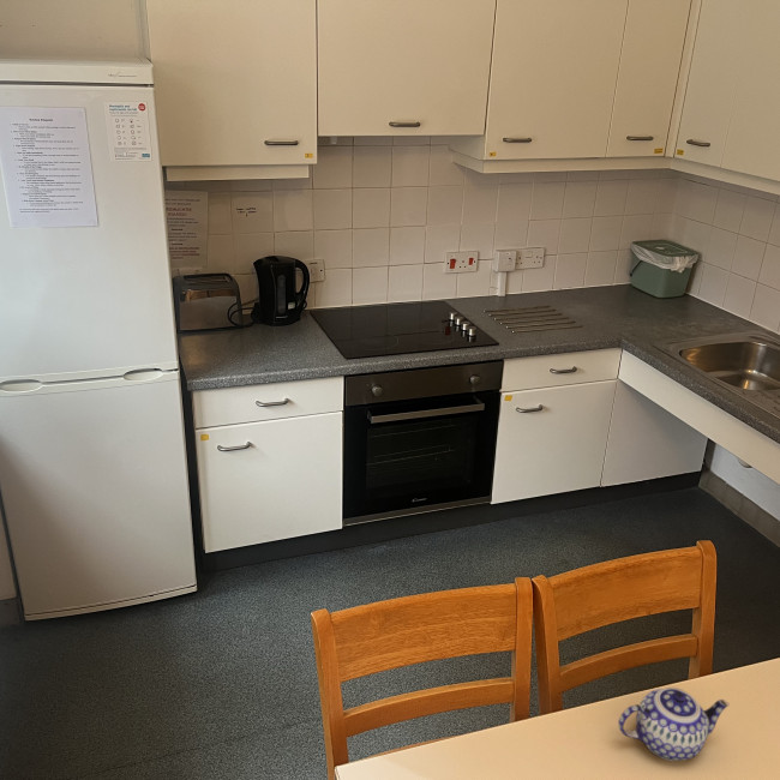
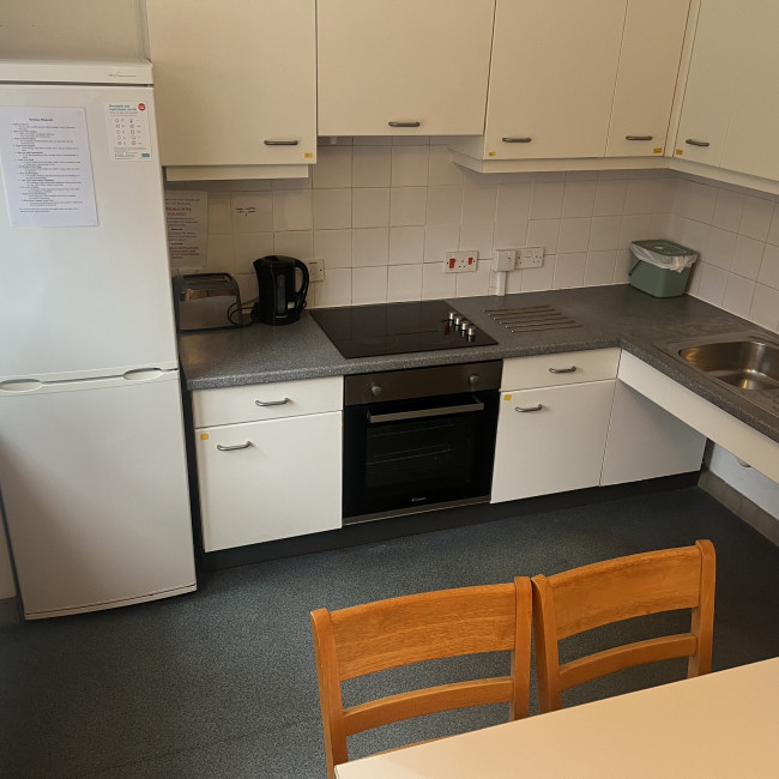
- teapot [617,686,731,762]
